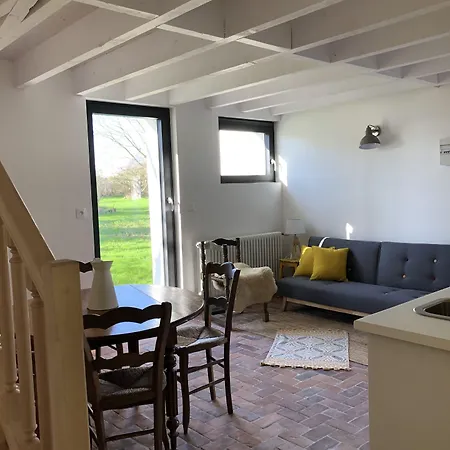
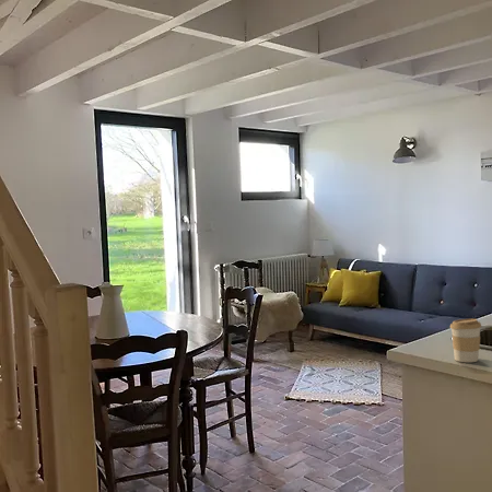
+ coffee cup [449,318,482,363]
